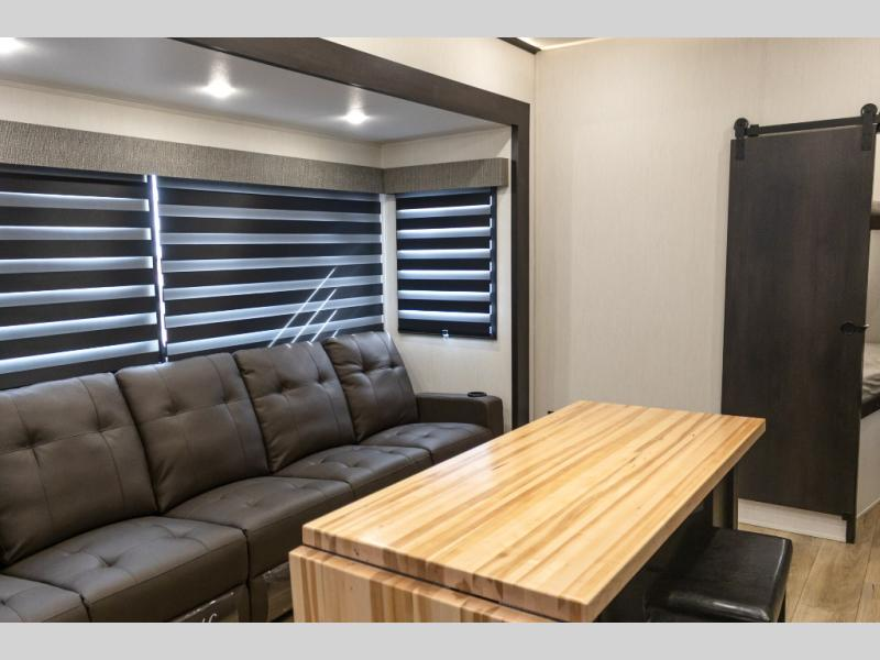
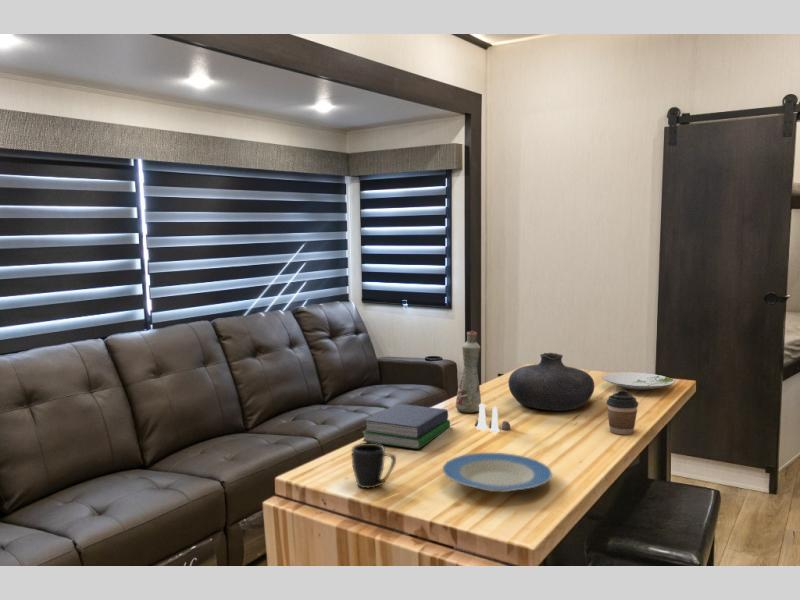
+ vase [507,352,595,412]
+ plate [601,371,676,392]
+ book [361,403,451,450]
+ coffee cup [606,390,639,436]
+ mug [351,442,397,489]
+ bottle [455,330,482,414]
+ salt and pepper shaker set [474,402,512,433]
+ plate [442,452,553,493]
